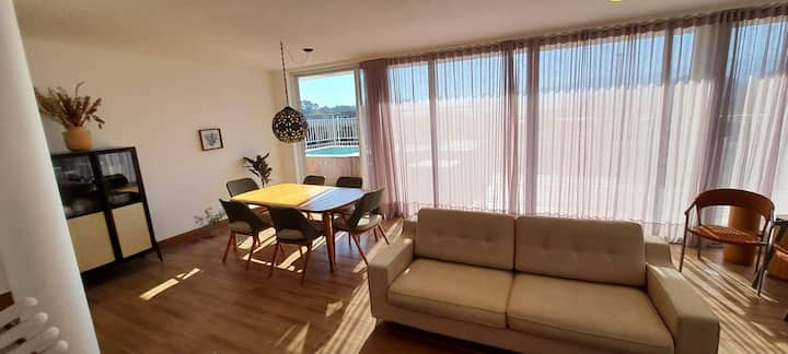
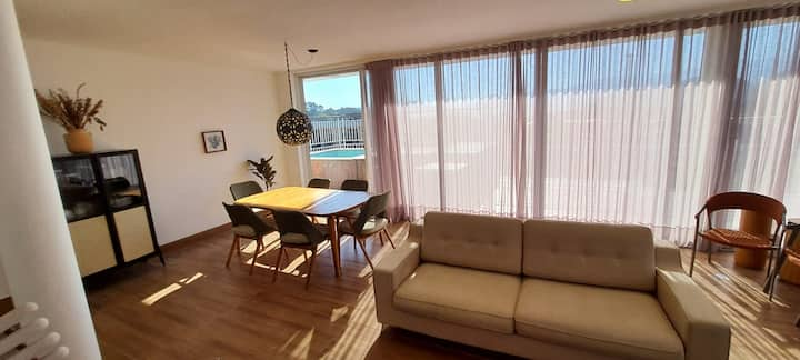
- potted plant [192,206,228,237]
